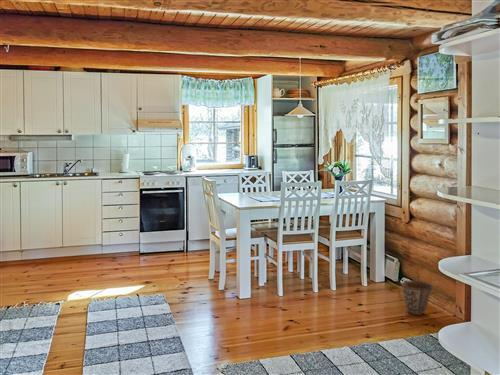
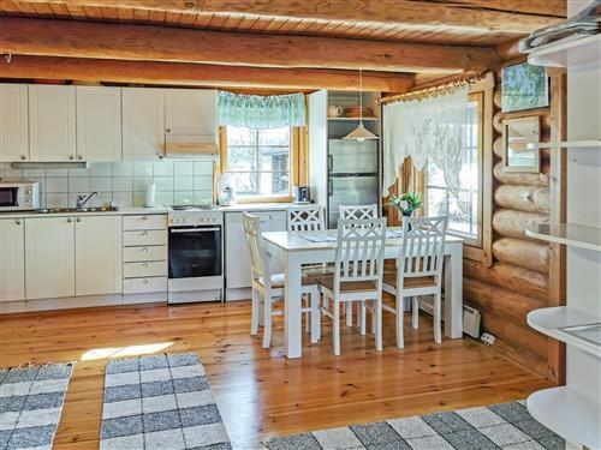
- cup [401,280,434,316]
